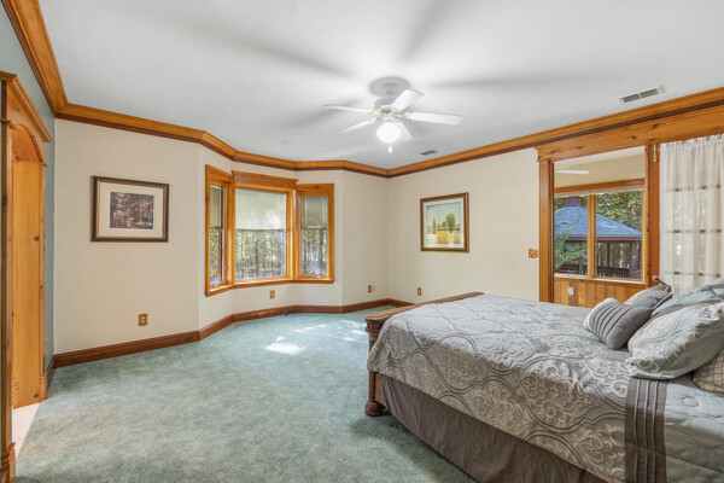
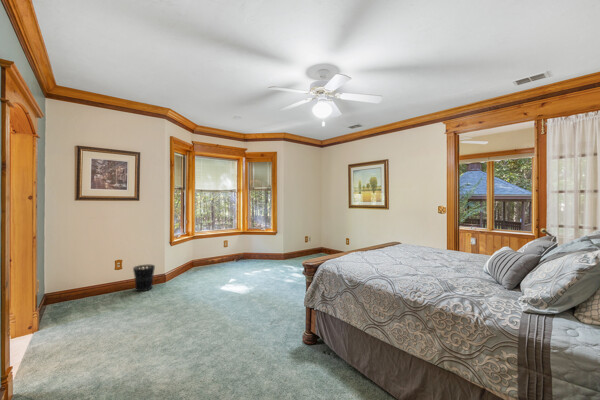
+ wastebasket [132,264,156,292]
